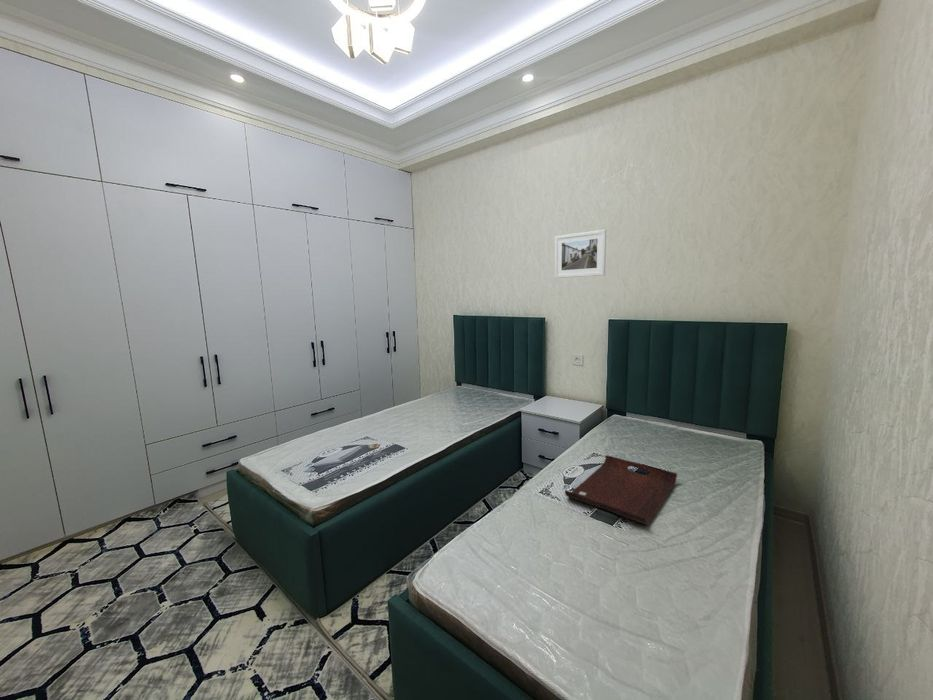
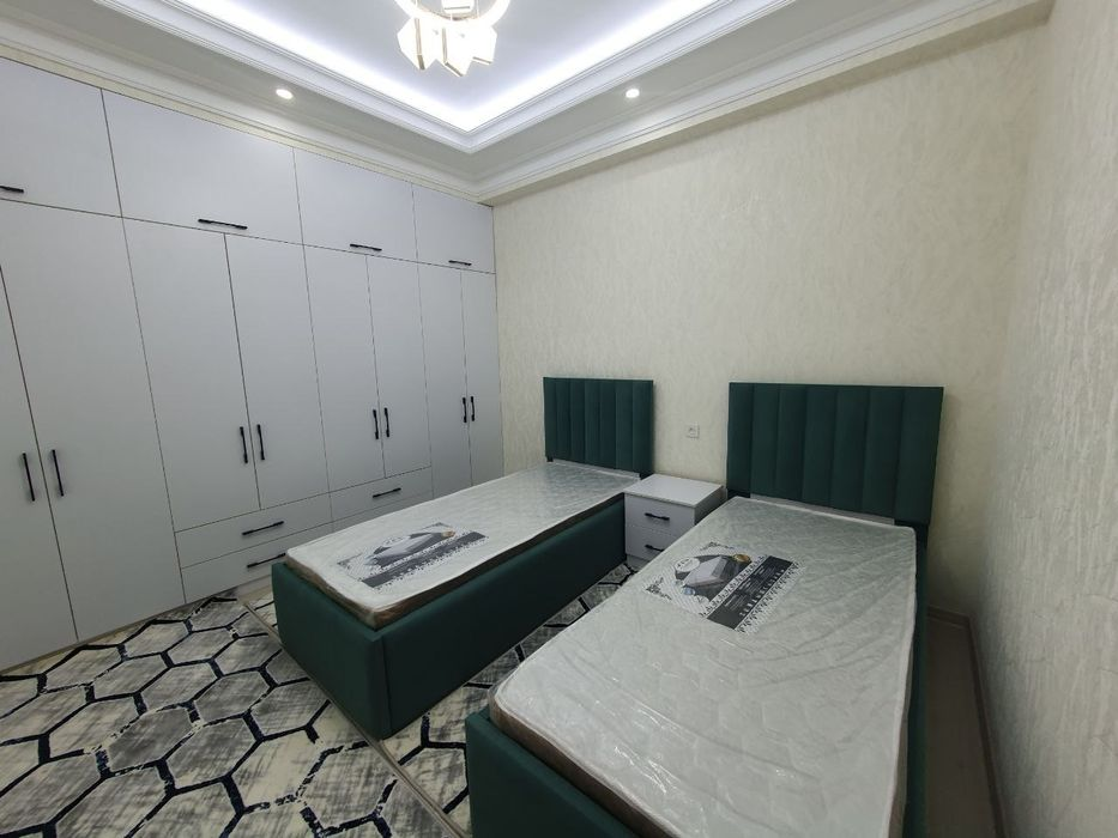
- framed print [554,228,607,279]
- serving tray [564,454,678,526]
